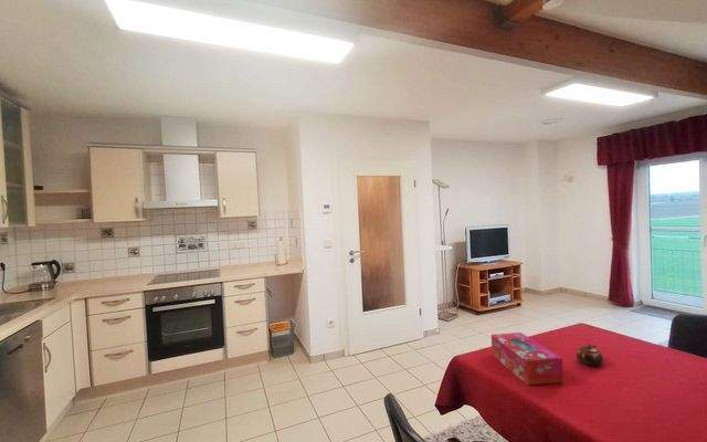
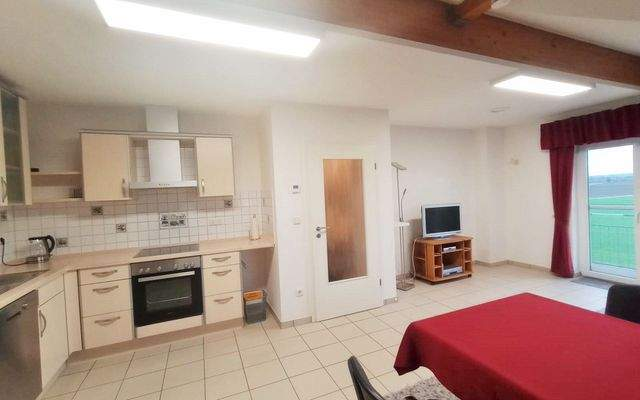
- teapot [576,343,604,367]
- tissue box [490,332,564,386]
